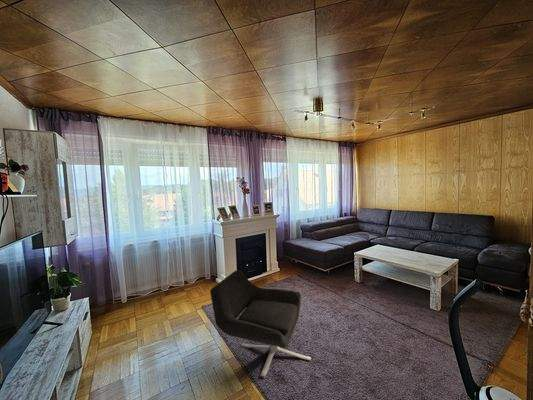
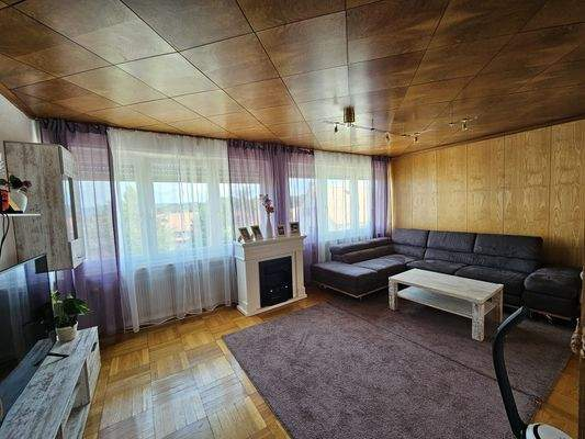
- lounge chair [209,269,312,378]
